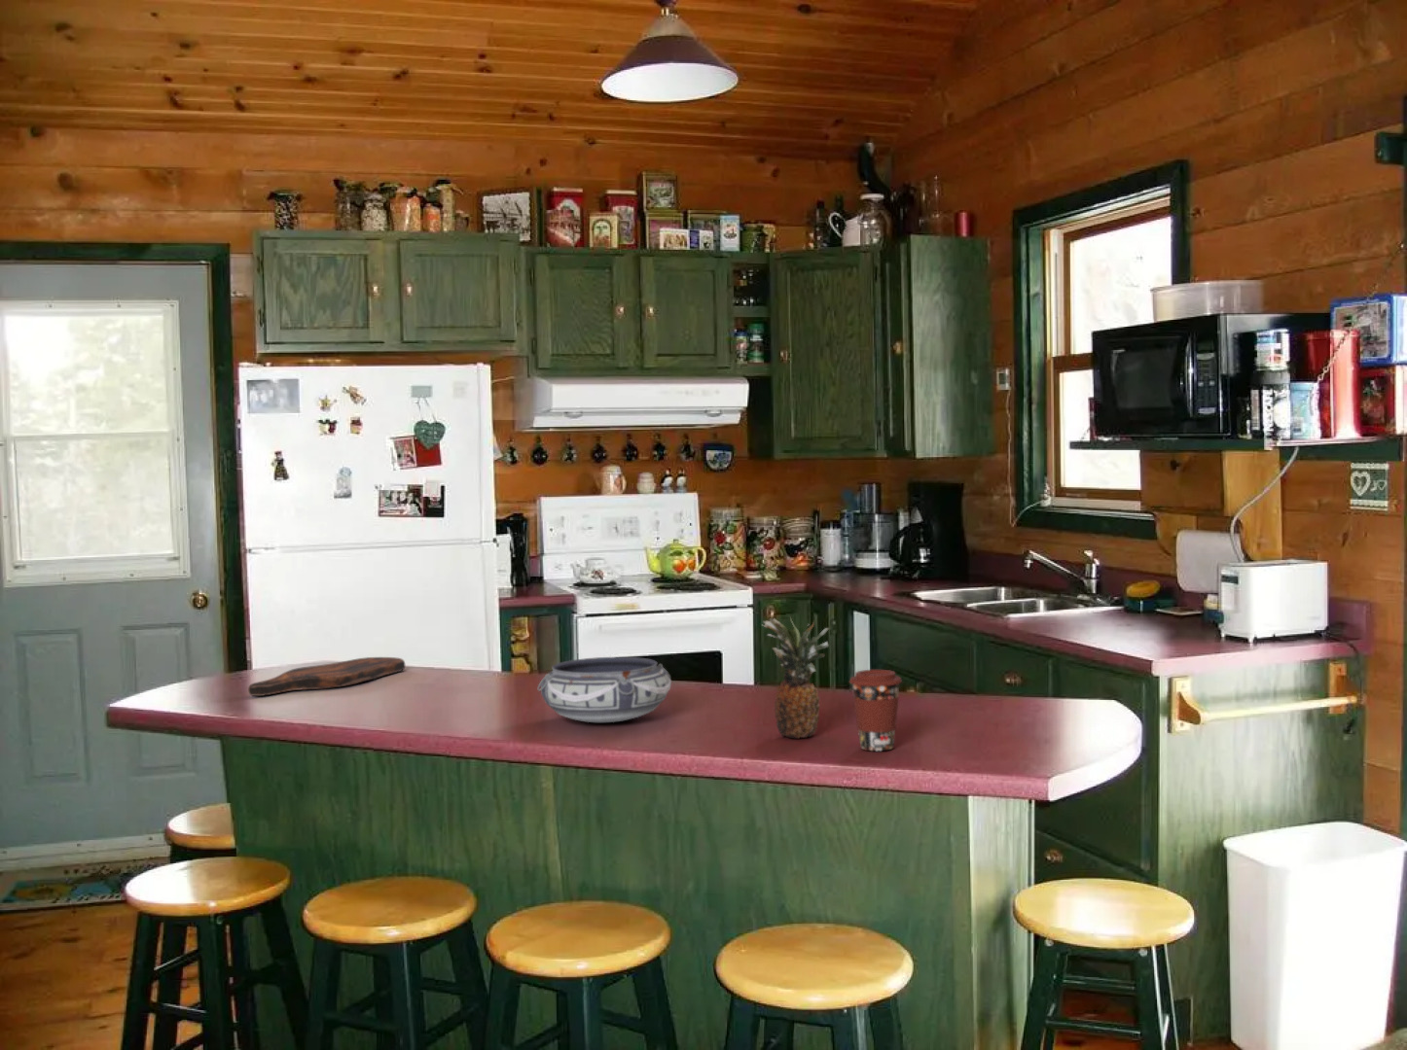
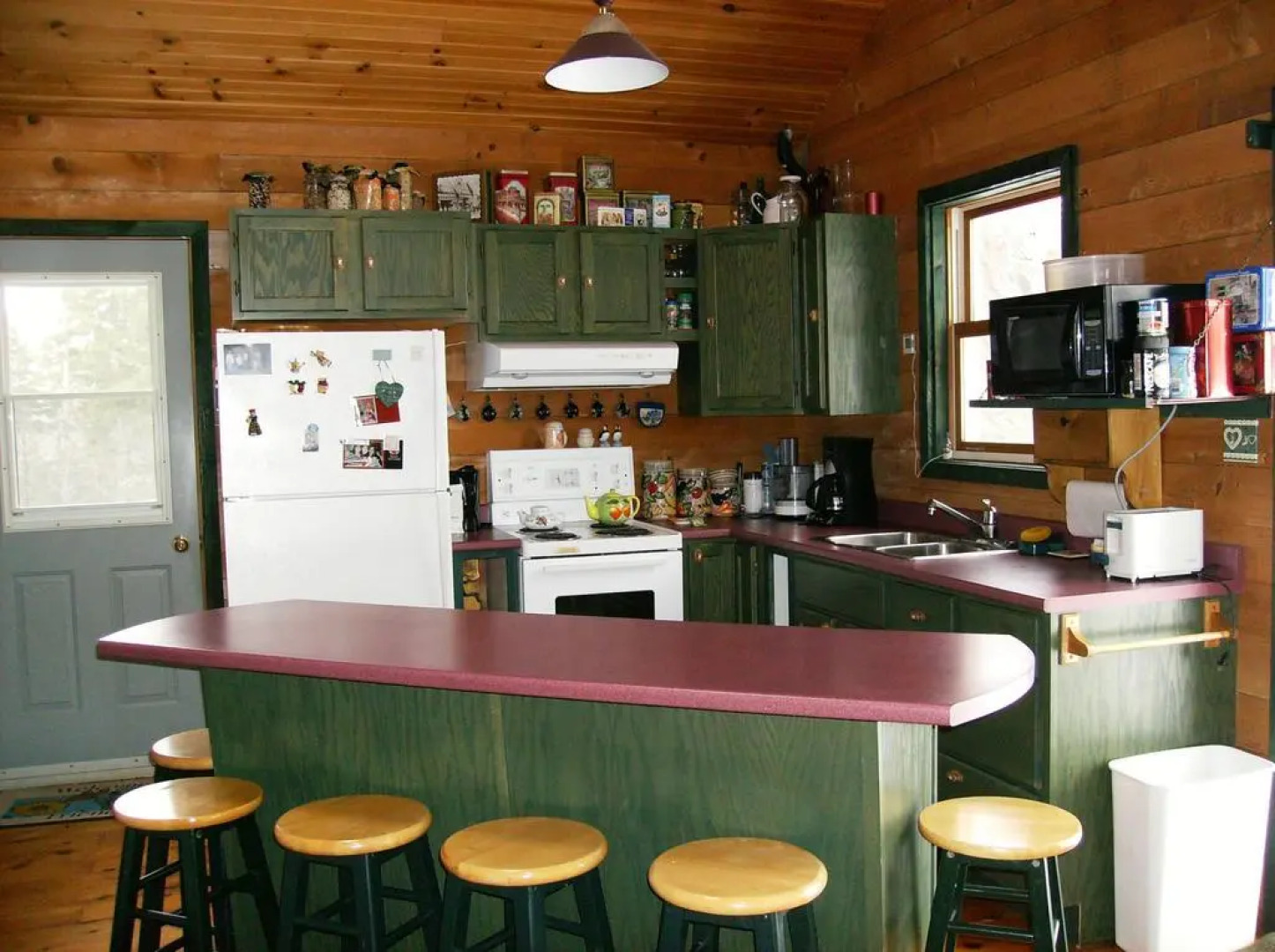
- coffee cup [849,668,903,751]
- bowl [537,656,672,724]
- fruit [760,617,830,739]
- cutting board [247,656,406,697]
